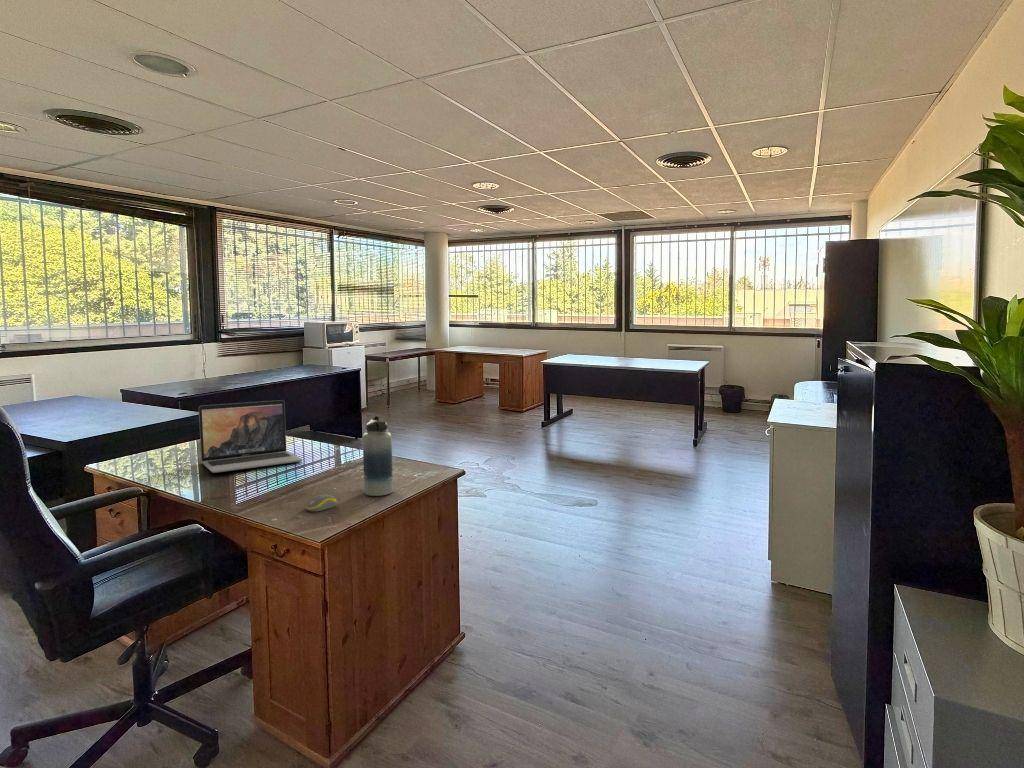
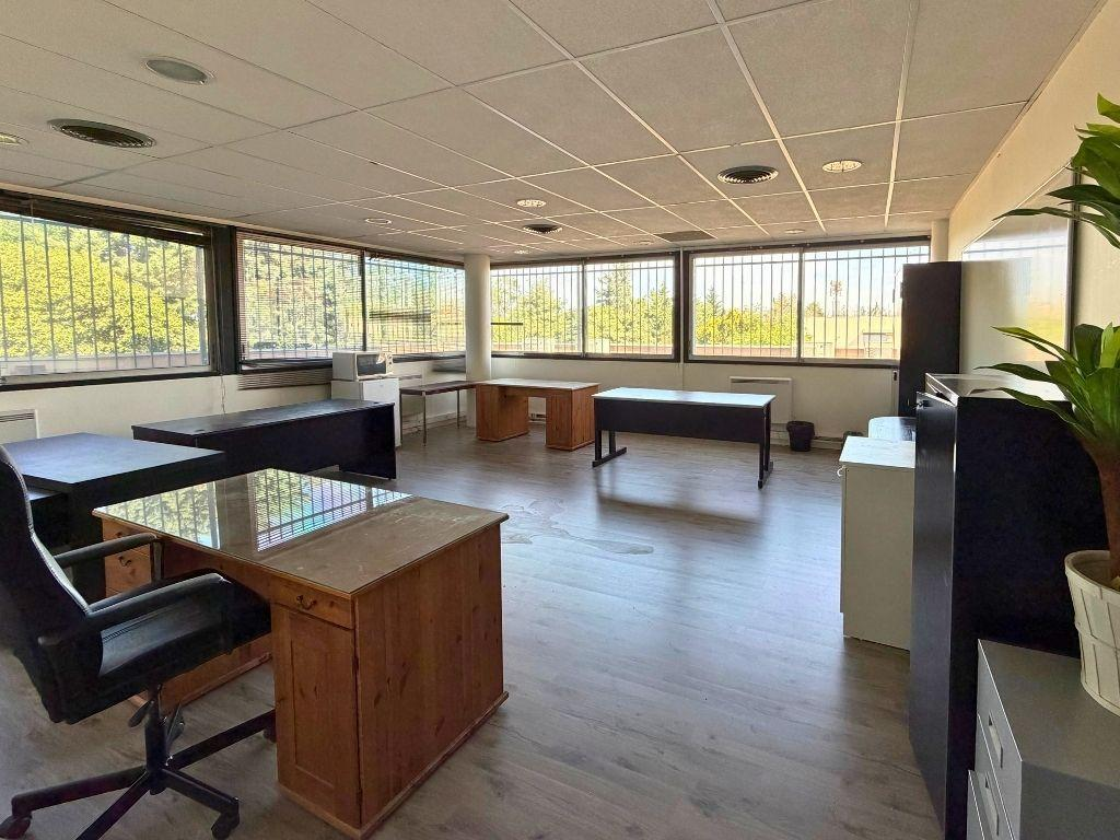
- laptop [198,399,303,474]
- computer mouse [305,493,337,513]
- water bottle [362,415,394,497]
